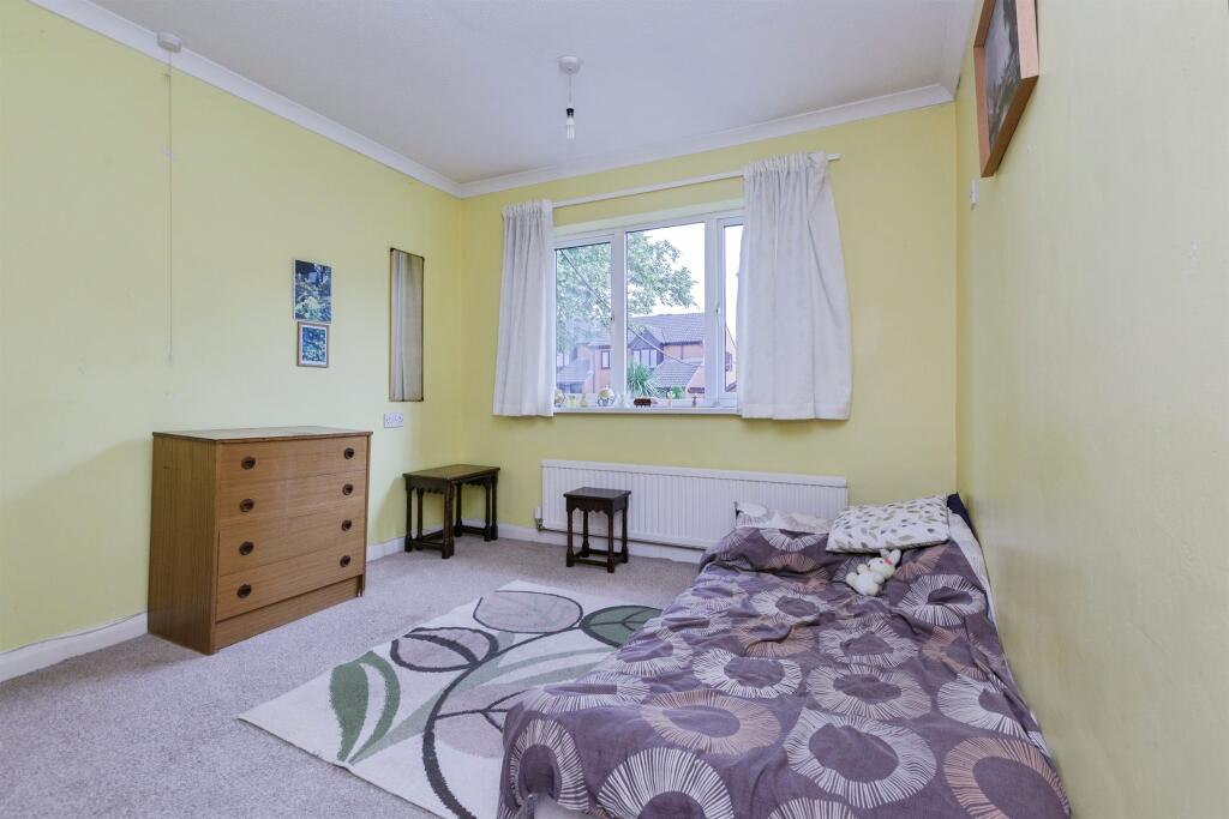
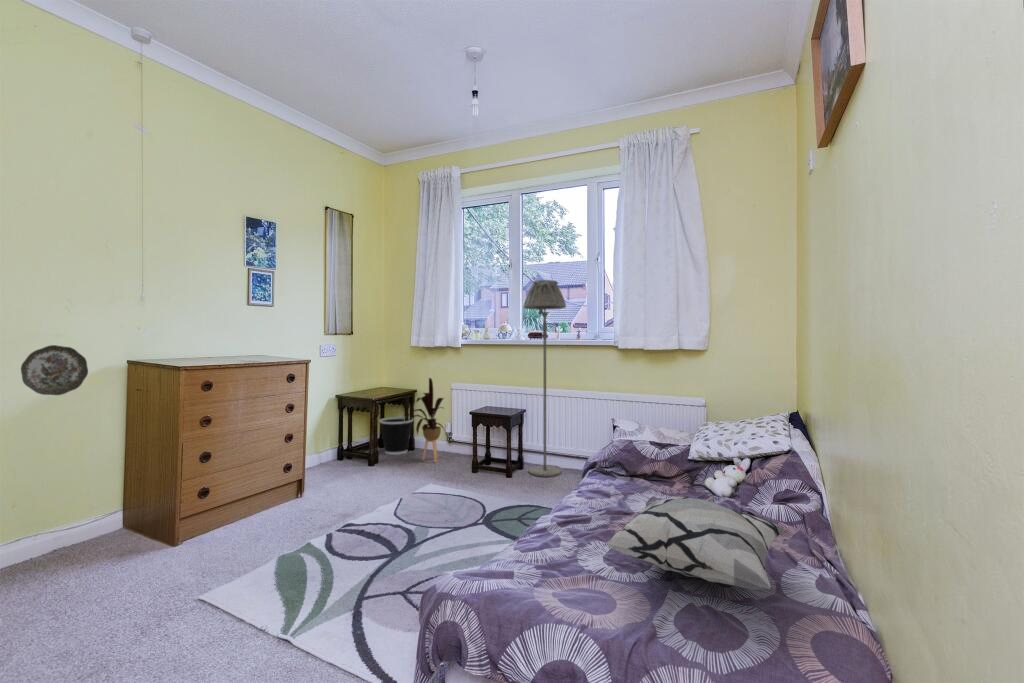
+ wastebasket [378,416,414,456]
+ decorative pillow [605,496,787,591]
+ house plant [403,377,445,463]
+ floor lamp [522,279,567,478]
+ decorative plate [20,344,89,396]
